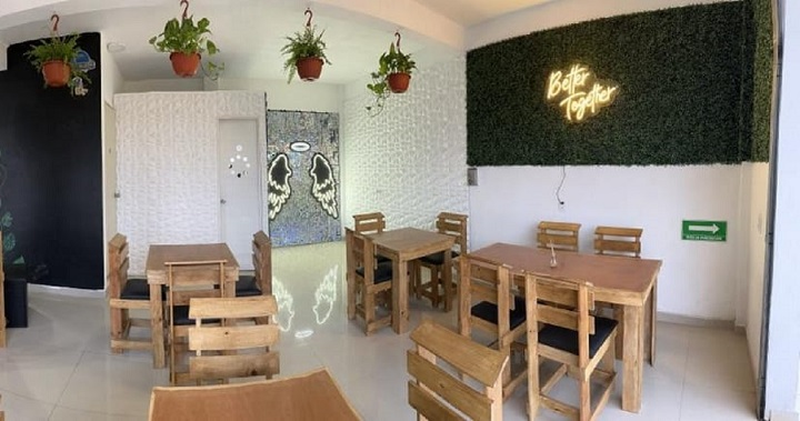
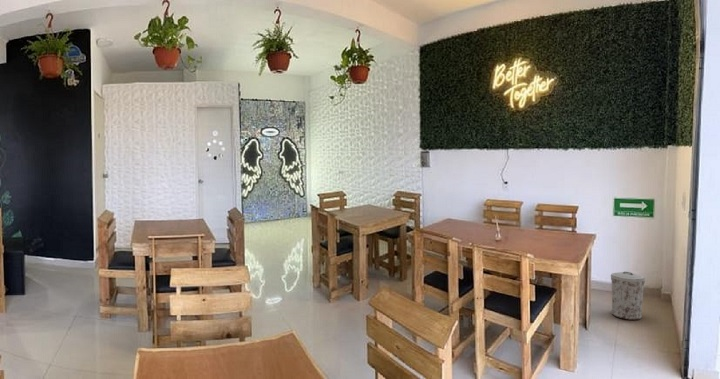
+ trash can [610,271,646,321]
